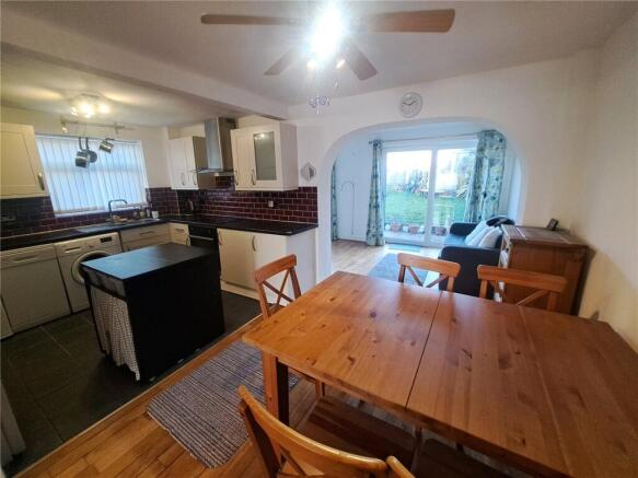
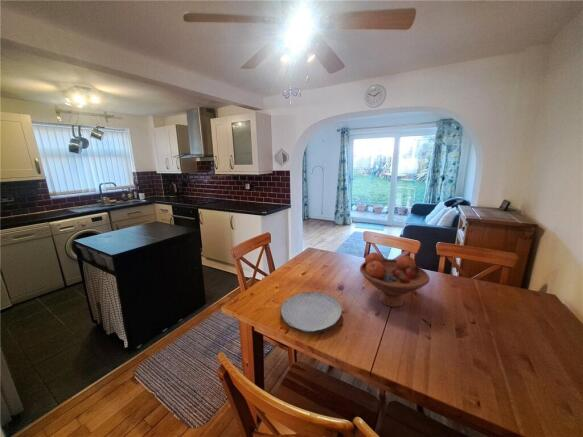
+ fruit bowl [359,251,431,308]
+ plate [279,291,343,335]
